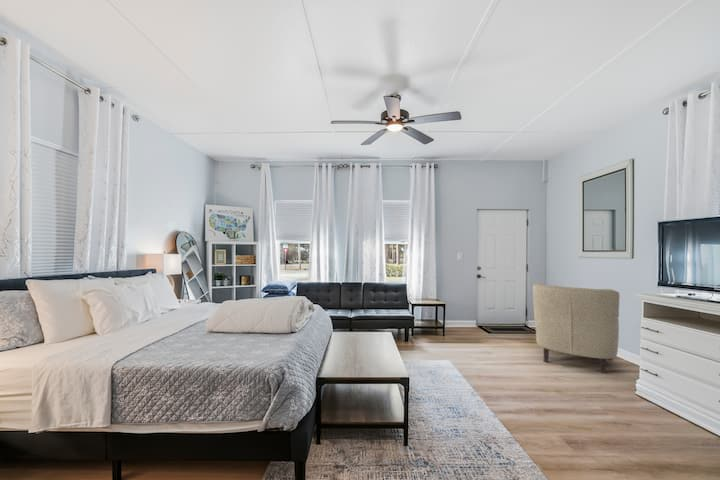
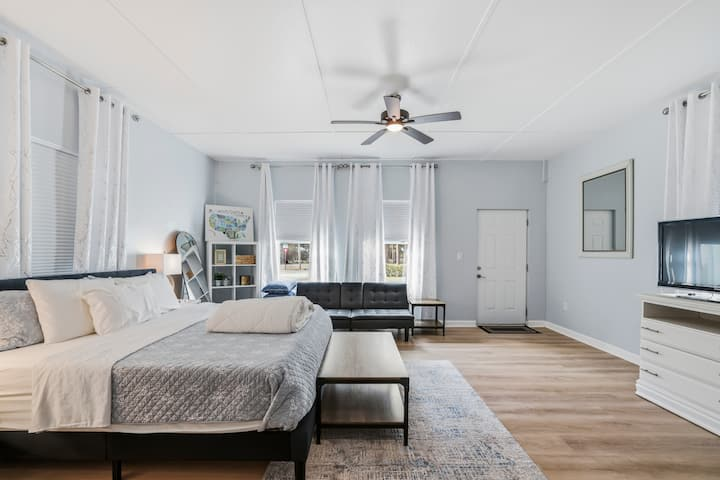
- chair [532,283,621,375]
